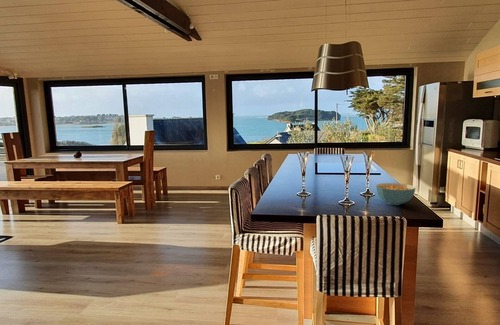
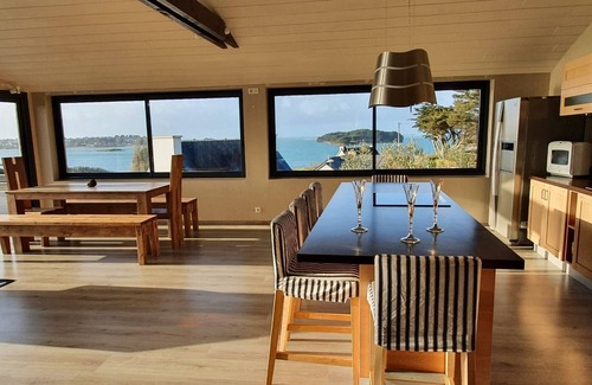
- cereal bowl [375,182,416,206]
